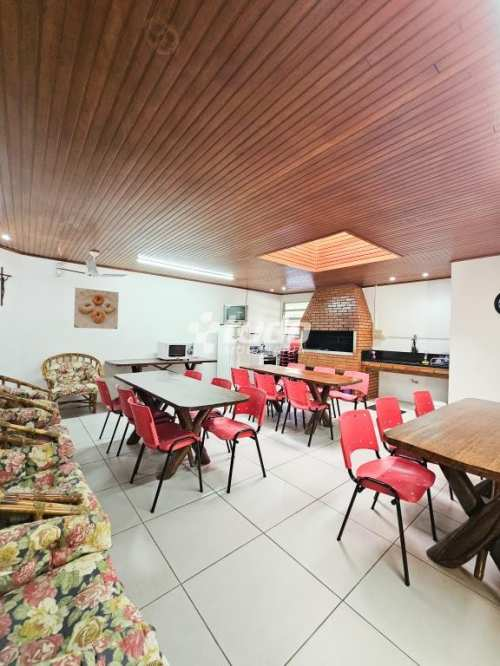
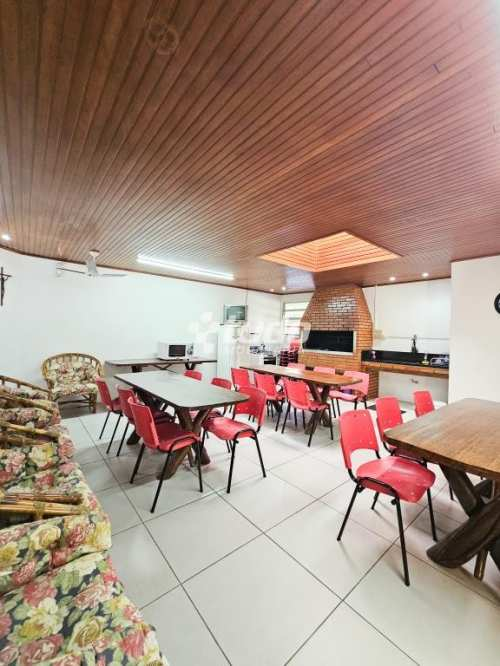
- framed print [73,287,120,330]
